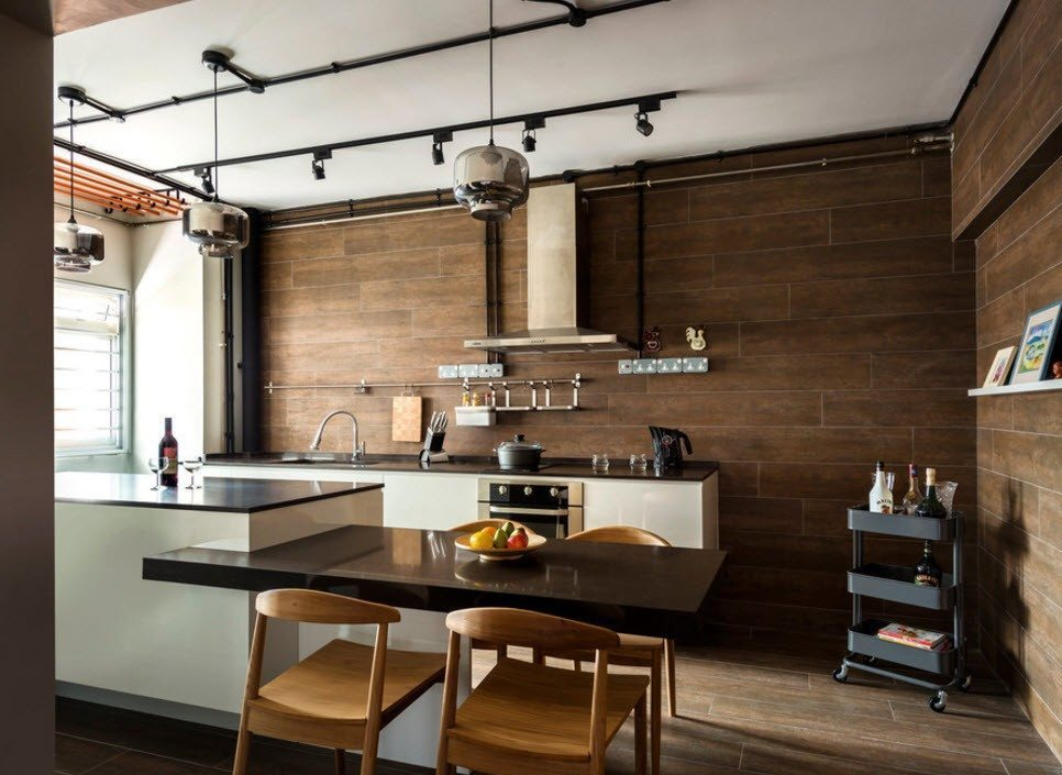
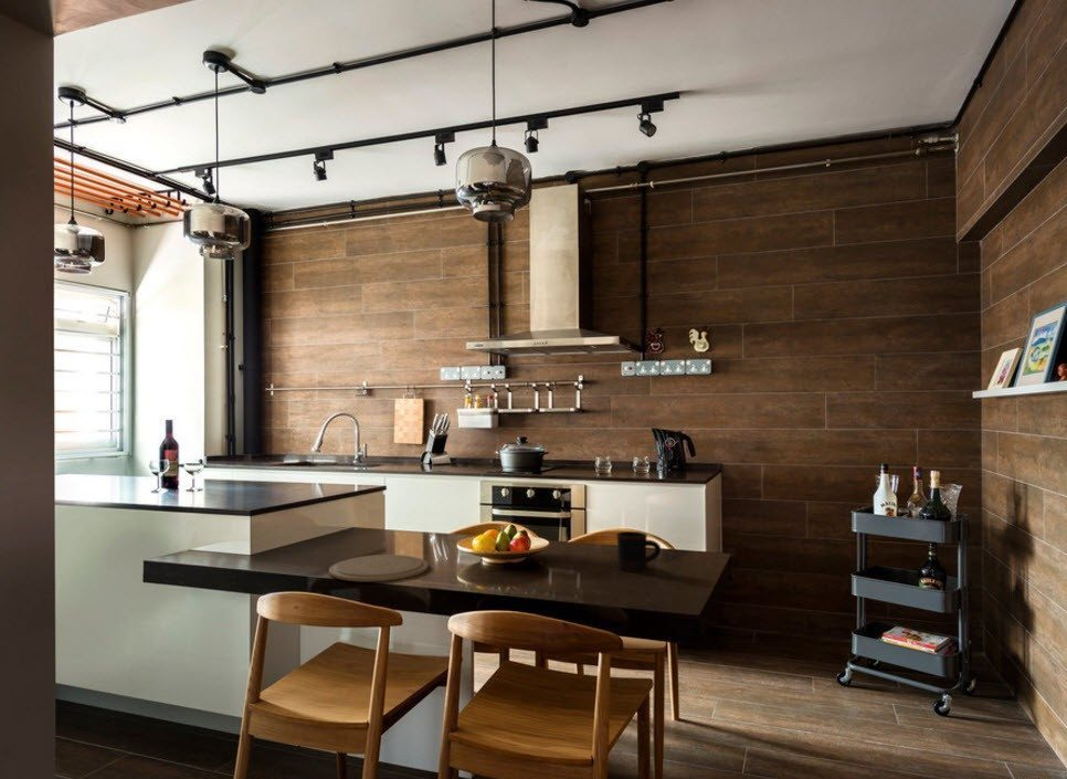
+ plate [328,554,430,582]
+ mug [615,530,662,573]
